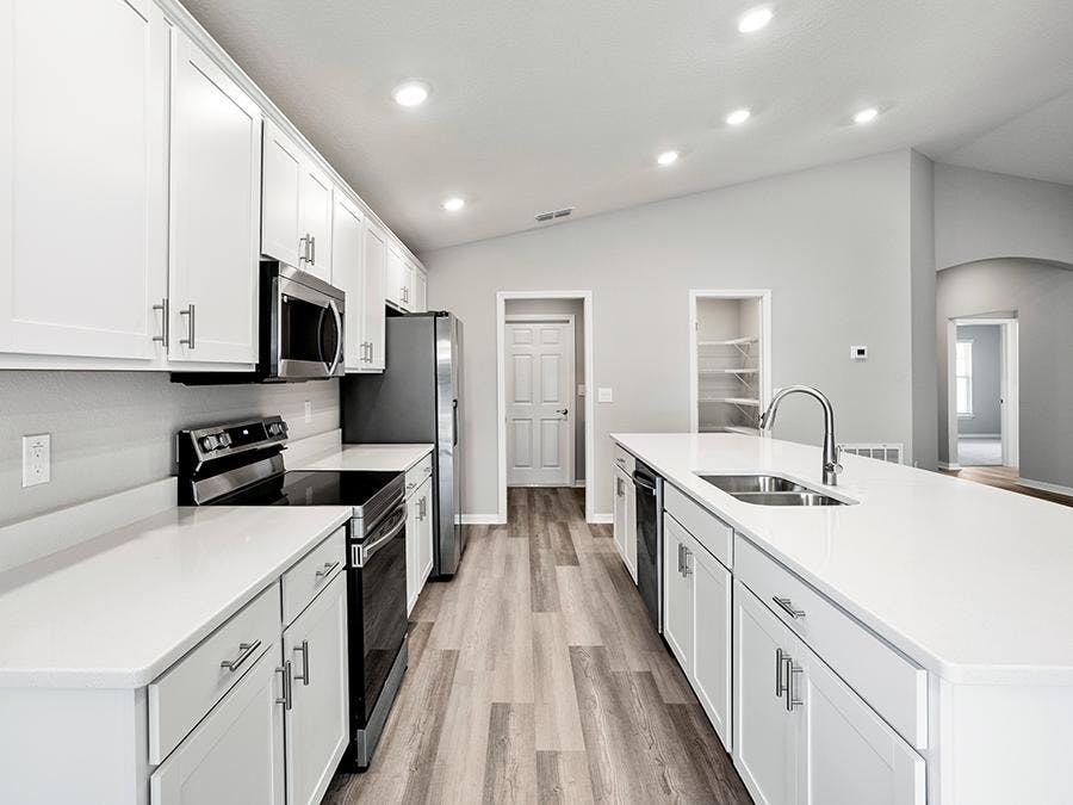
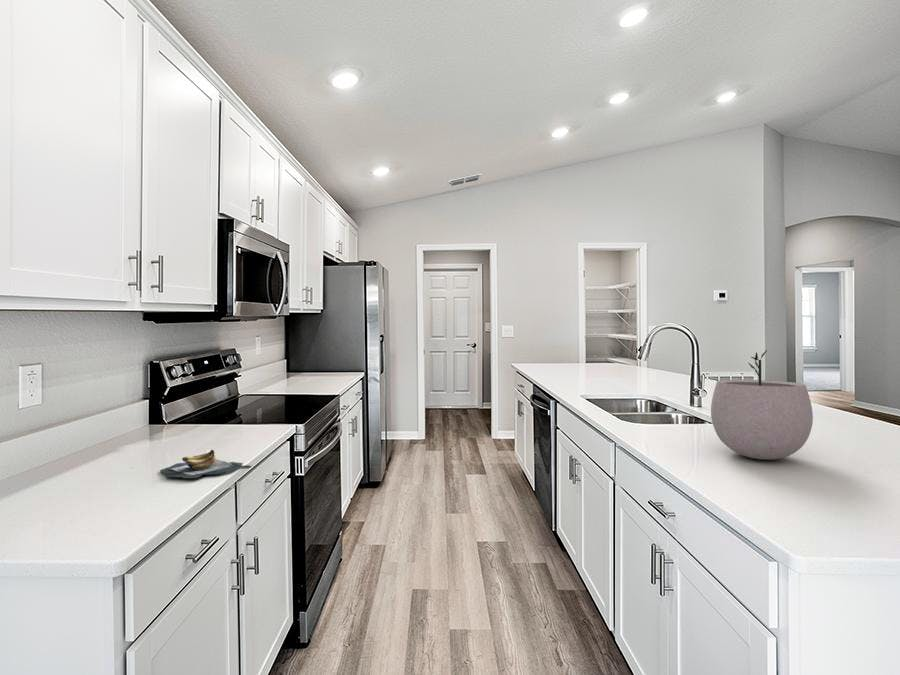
+ plant pot [710,349,814,461]
+ banana bunch [159,449,253,479]
